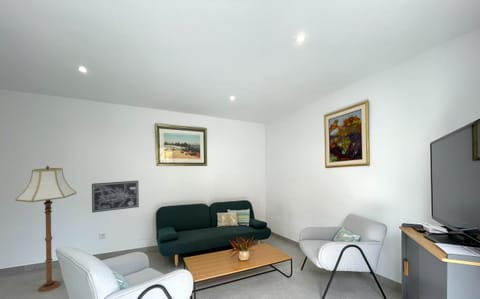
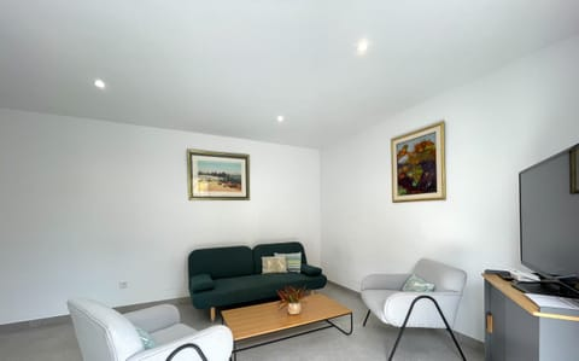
- floor lamp [14,164,78,293]
- wall art [91,179,140,214]
